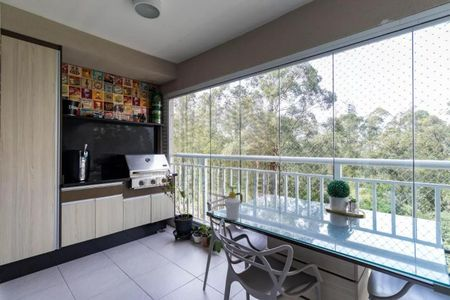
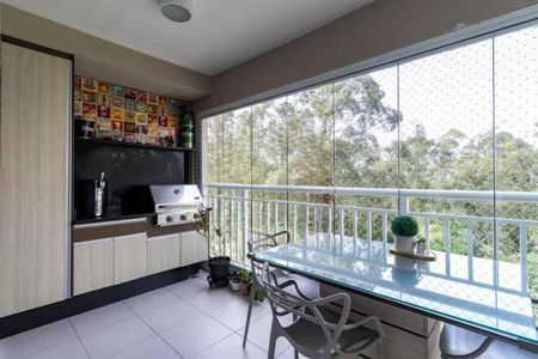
- soap bottle [223,185,242,221]
